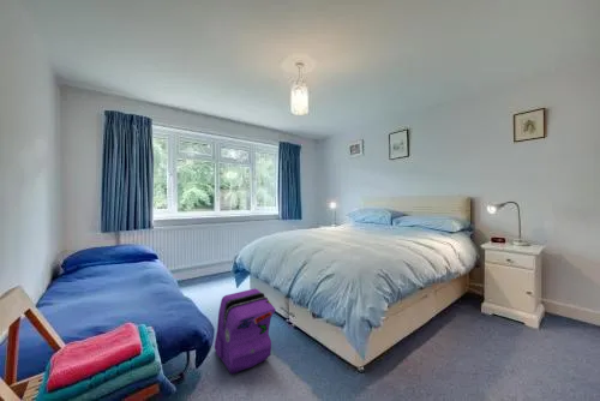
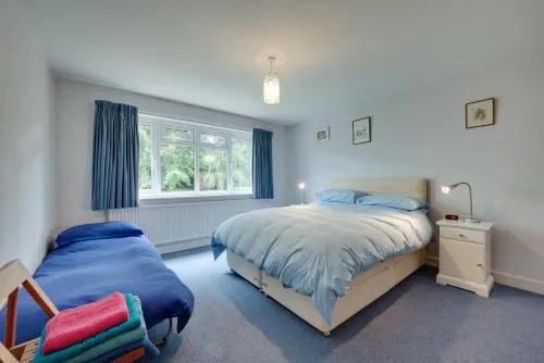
- backpack [214,287,277,375]
